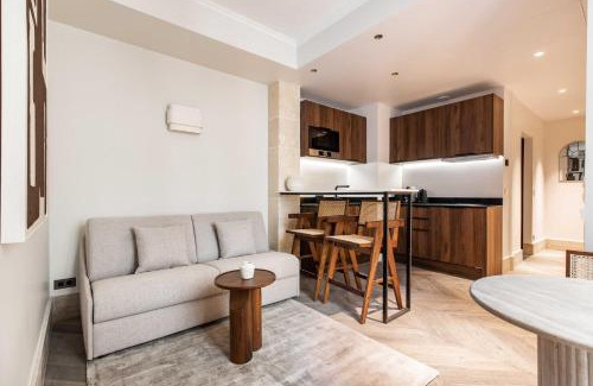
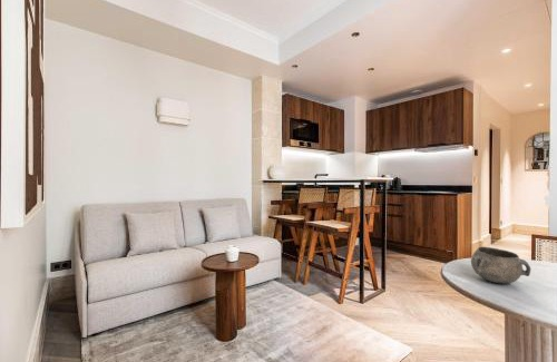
+ decorative bowl [470,246,531,284]
